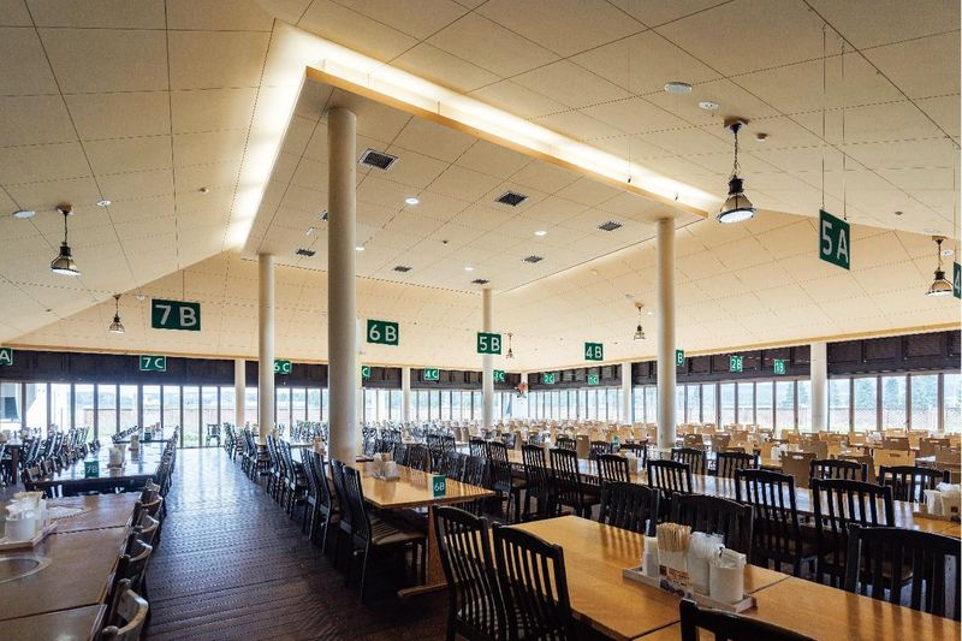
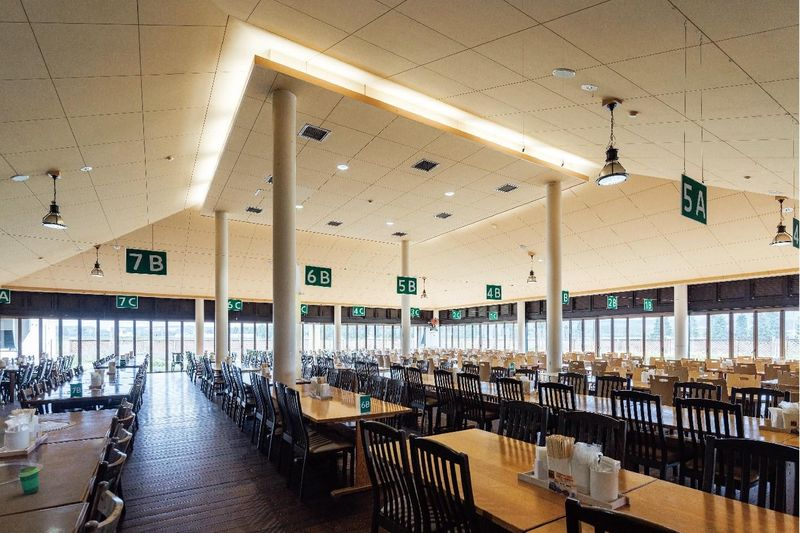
+ cup [18,465,40,496]
